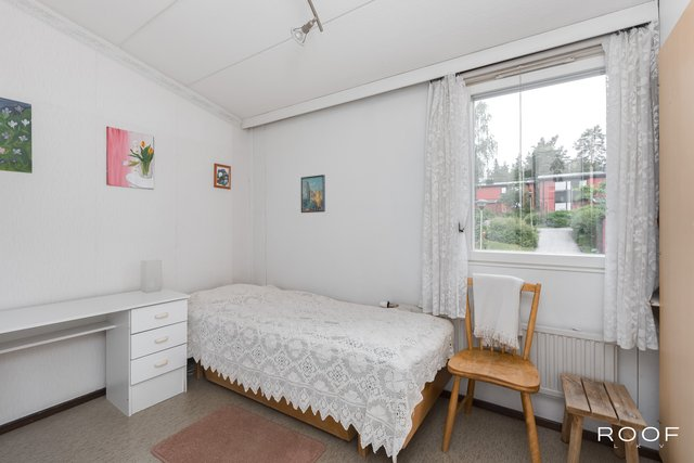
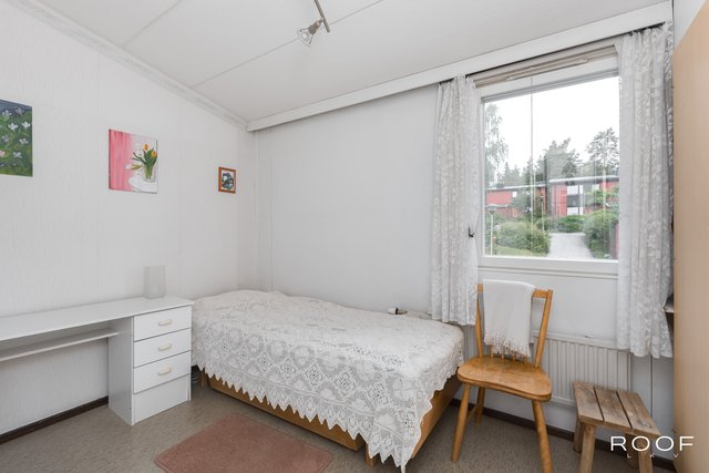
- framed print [300,173,326,214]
